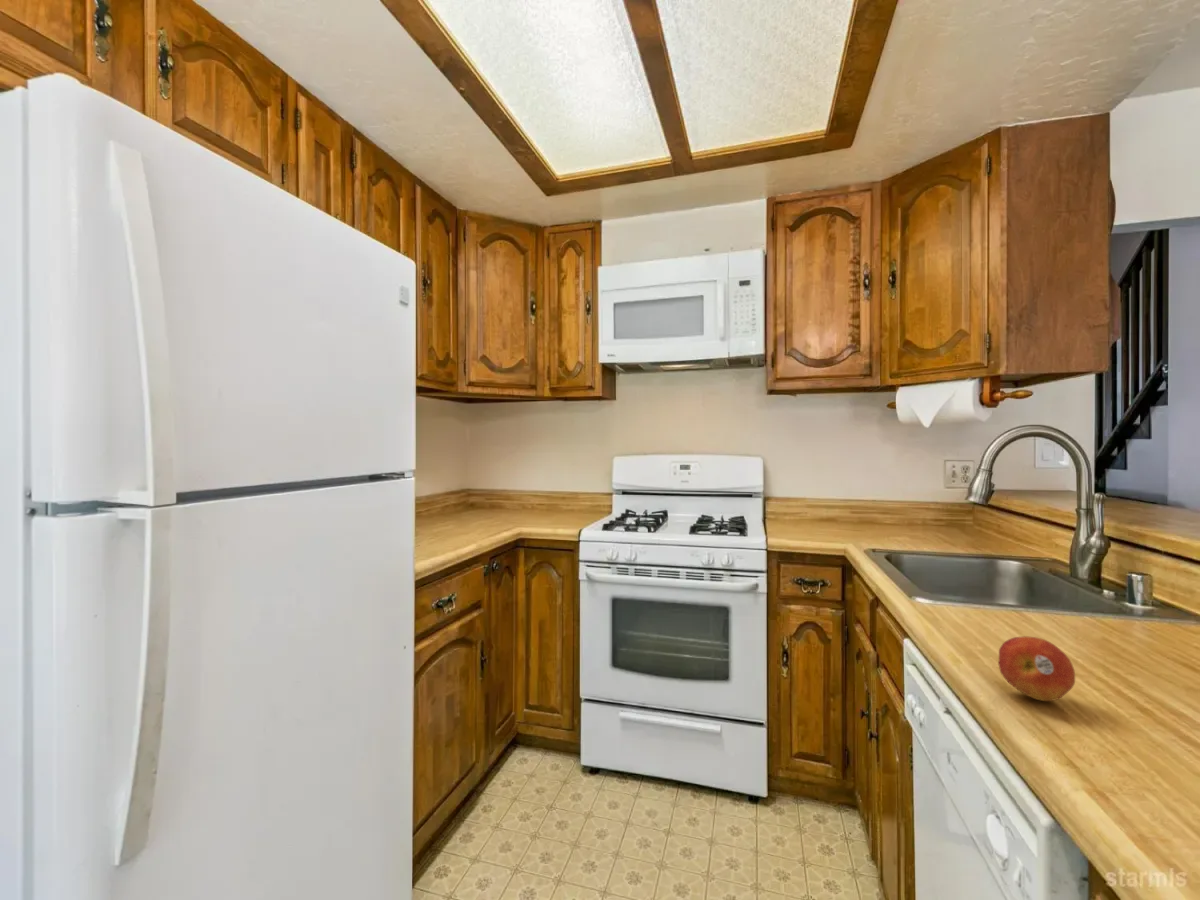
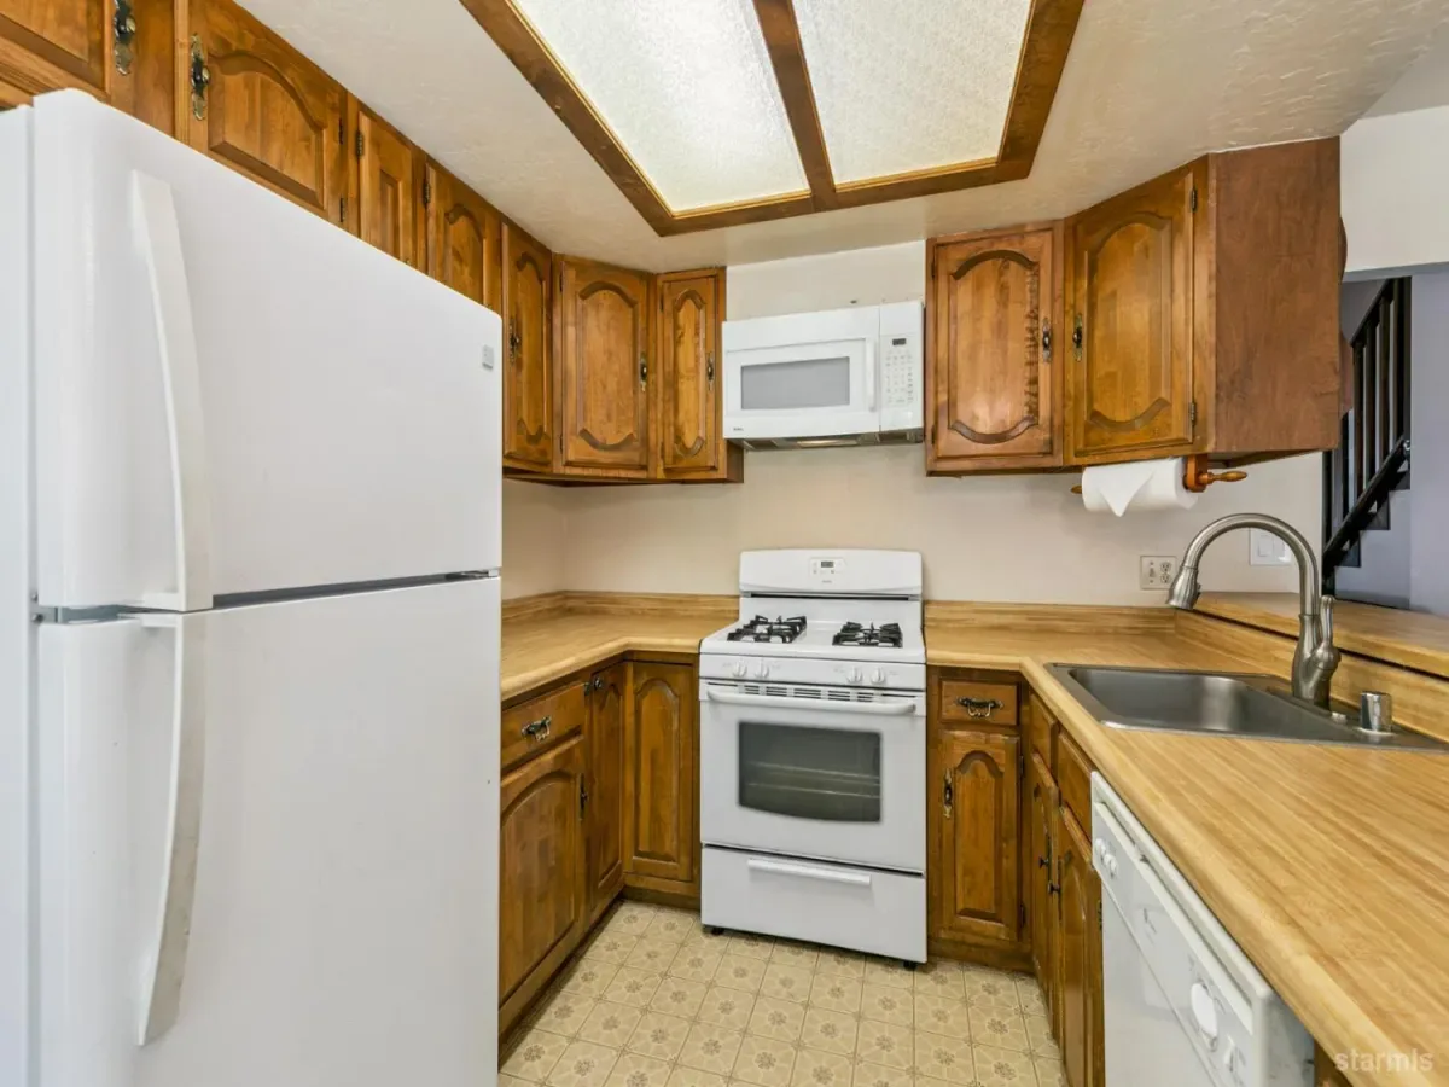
- fruit [998,635,1076,702]
